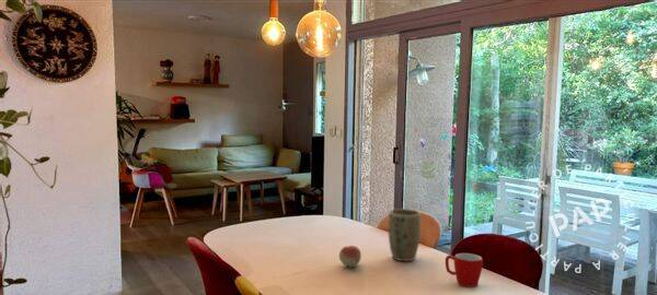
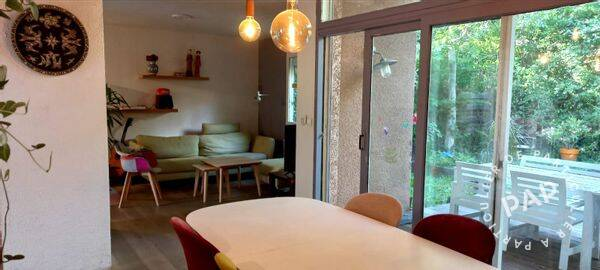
- fruit [338,245,362,268]
- mug [445,252,484,288]
- plant pot [388,208,422,262]
